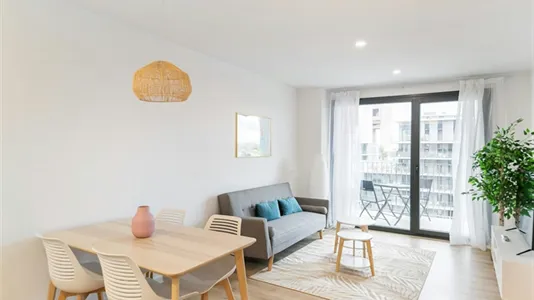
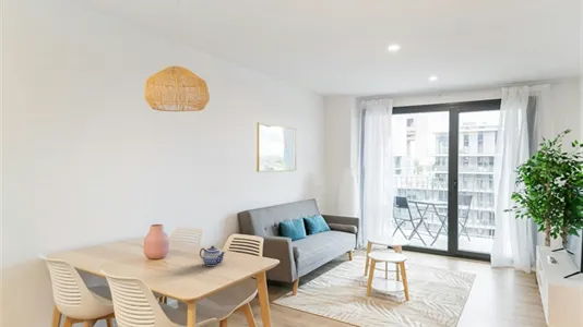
+ teapot [199,245,226,267]
